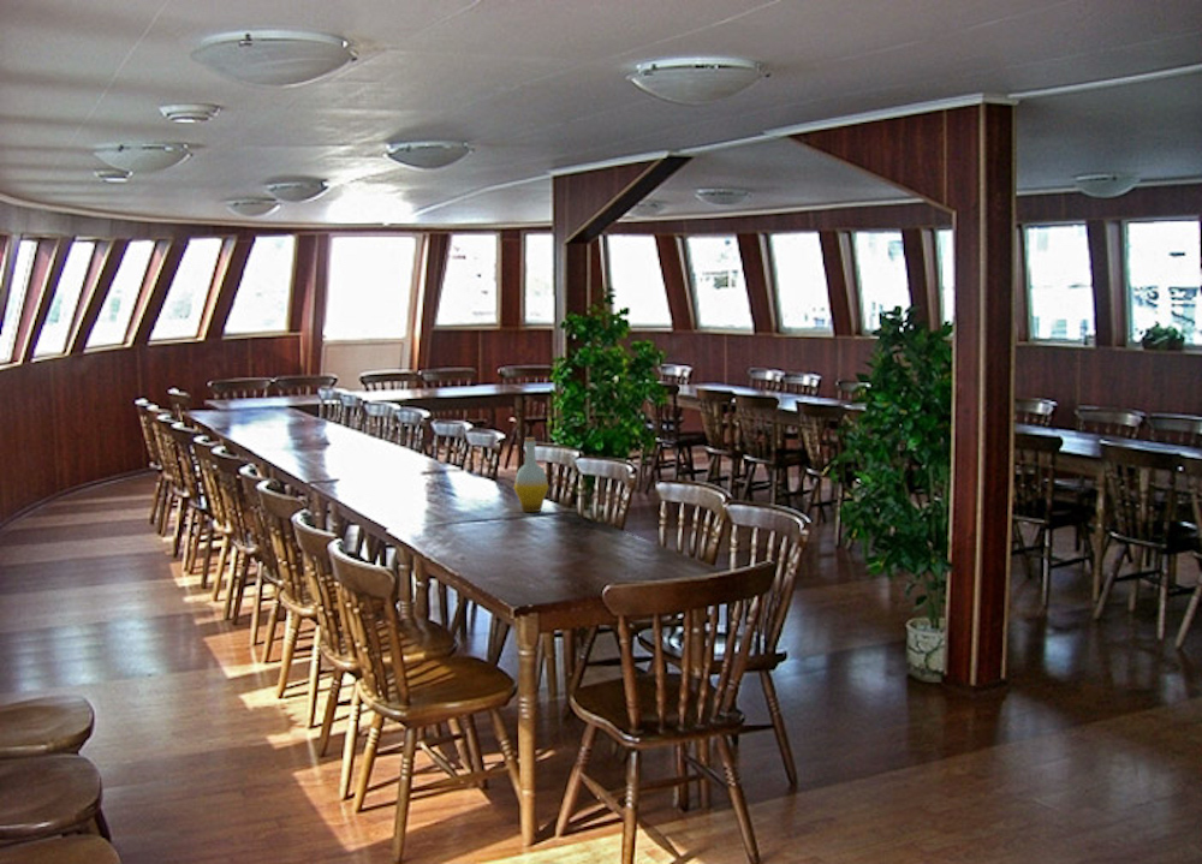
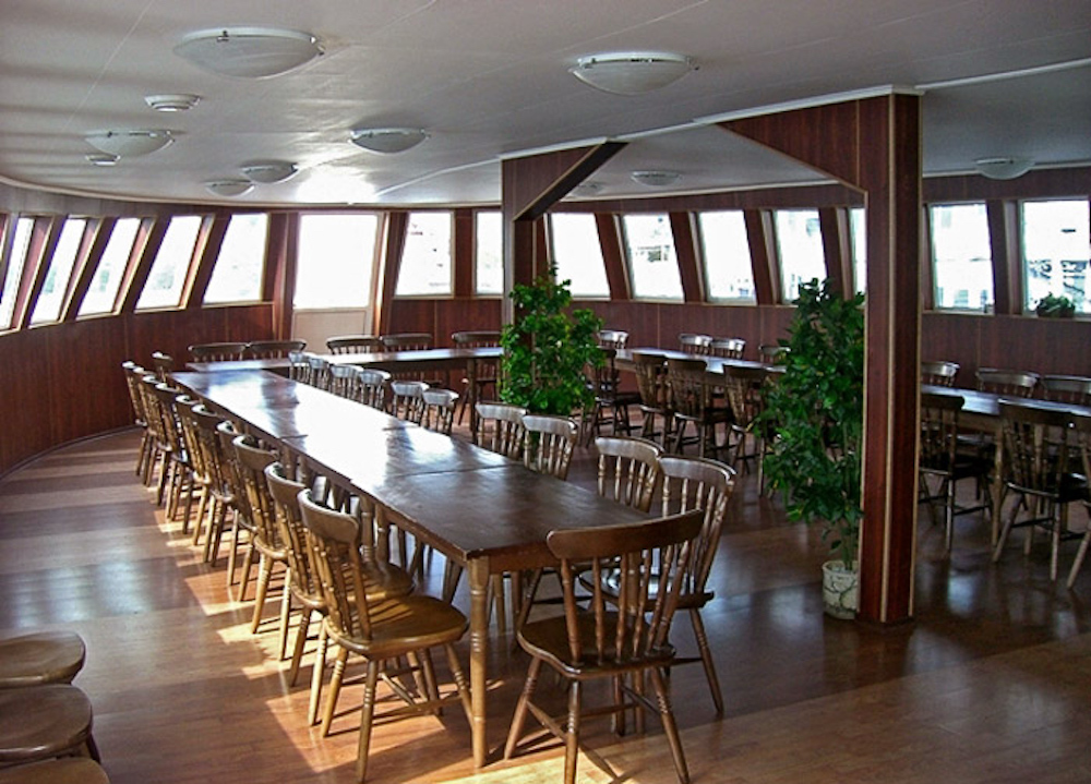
- bottle [513,436,549,513]
